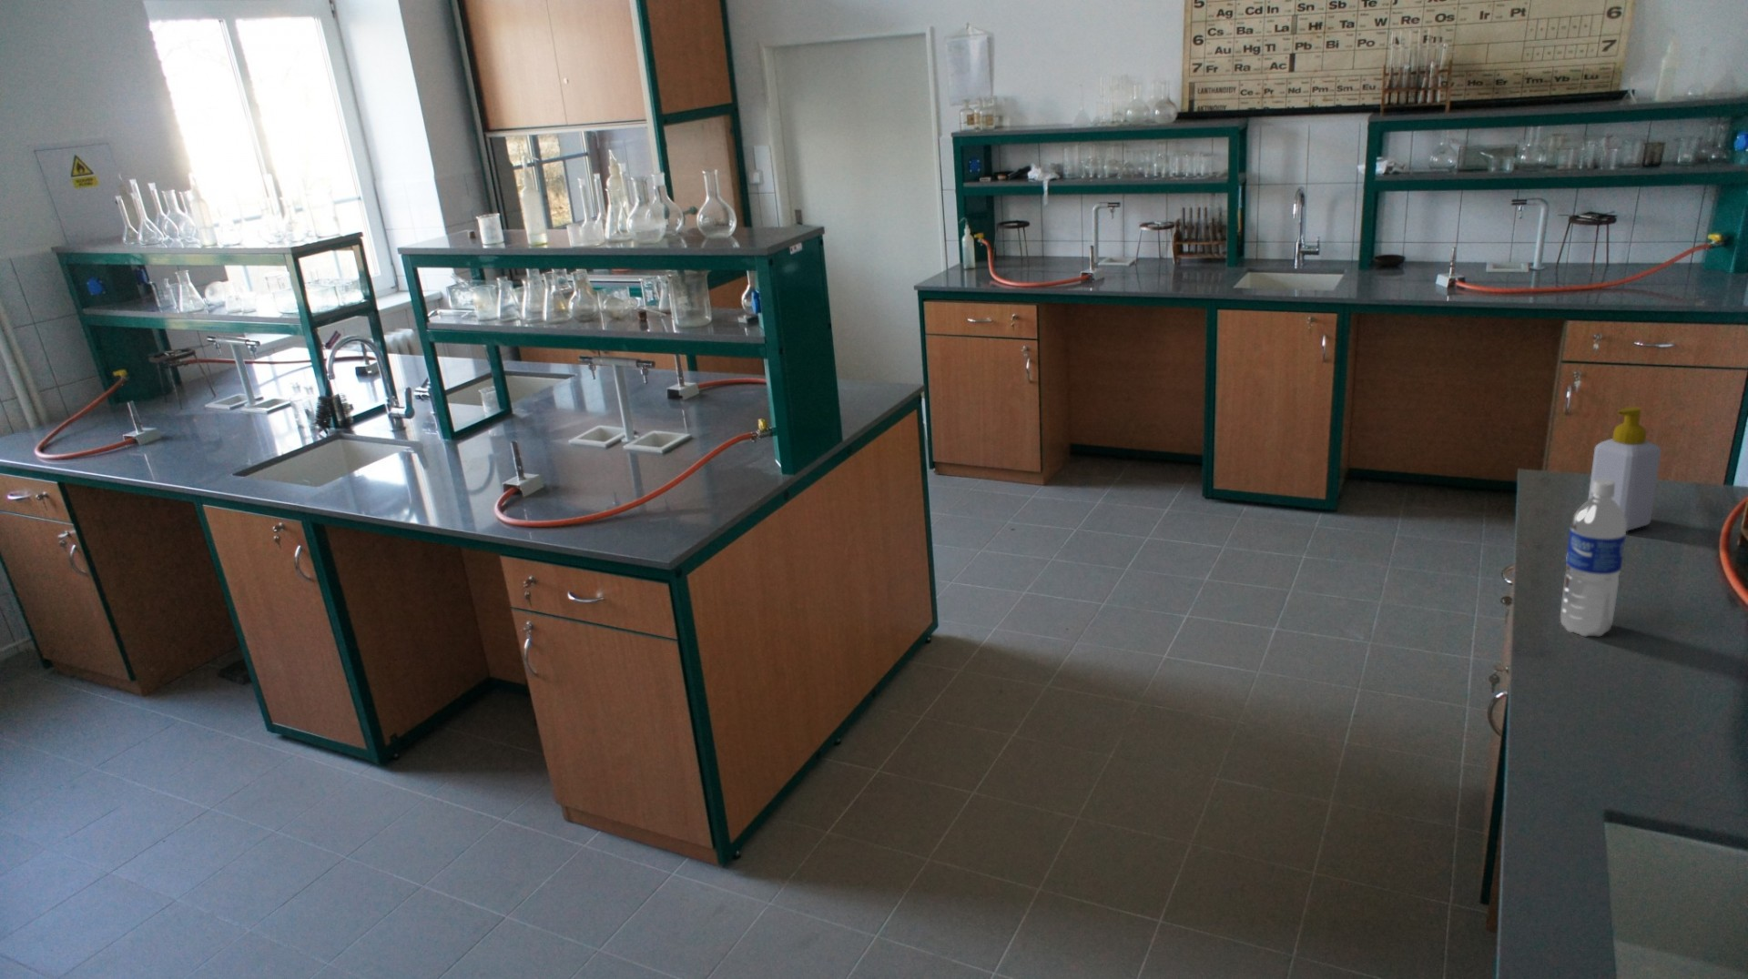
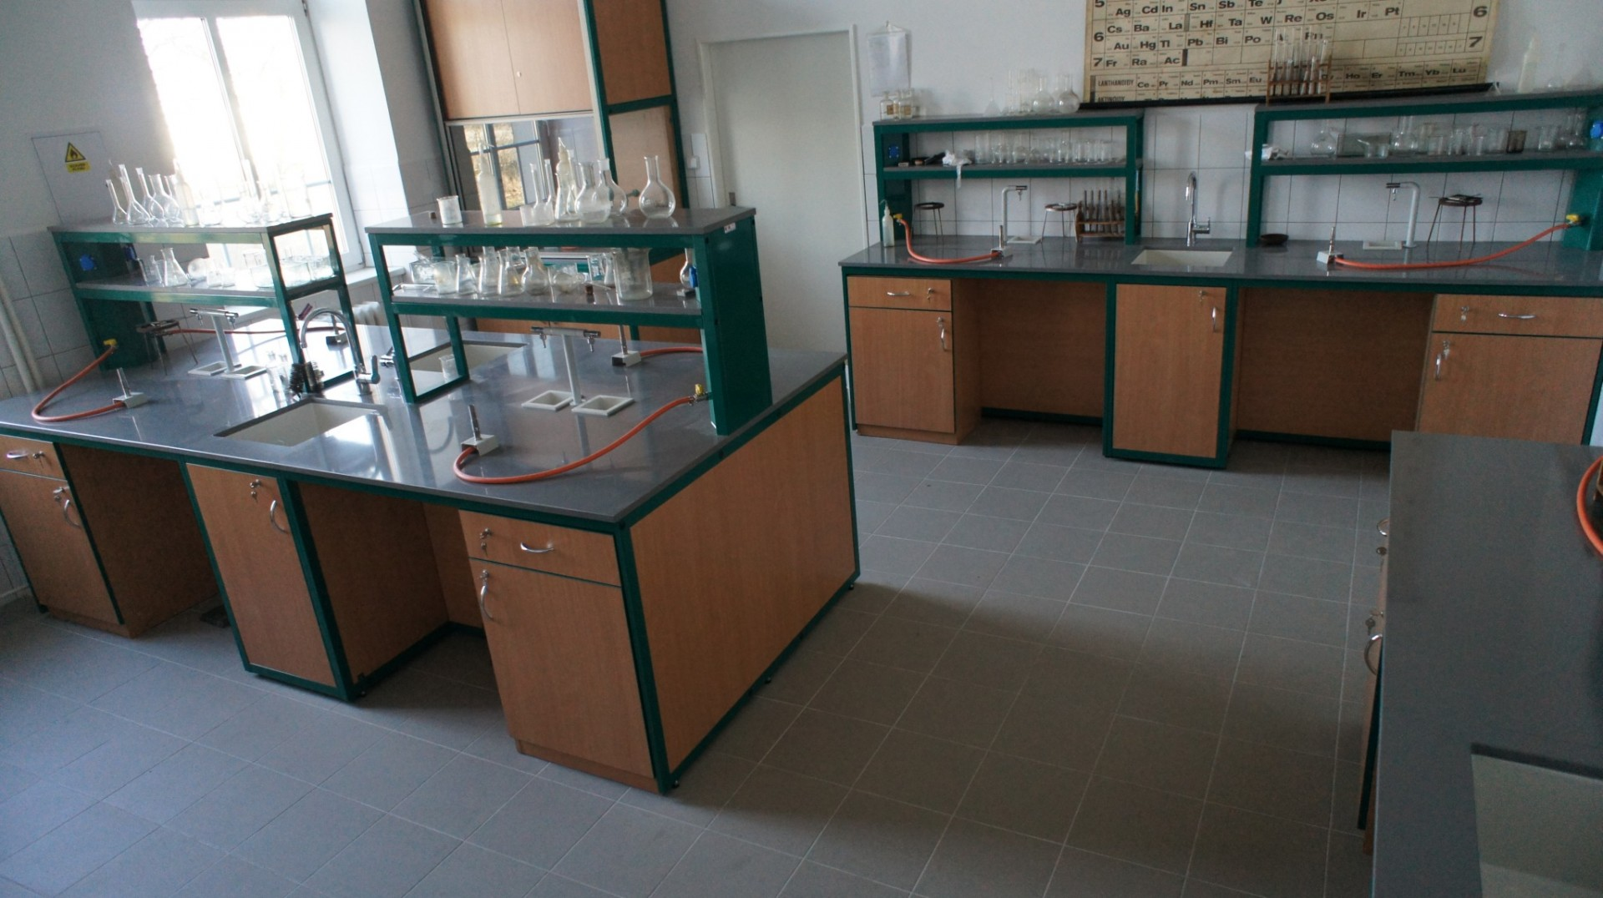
- soap bottle [1588,406,1663,533]
- water bottle [1560,480,1627,638]
